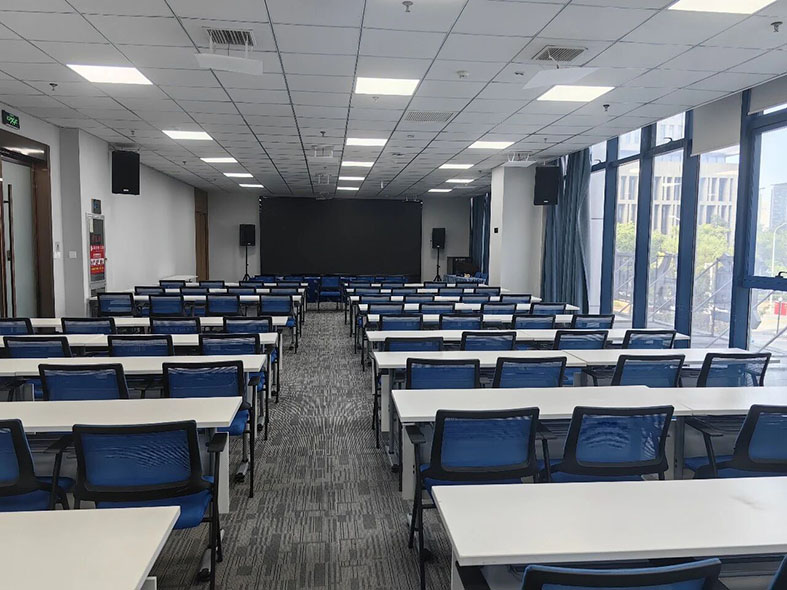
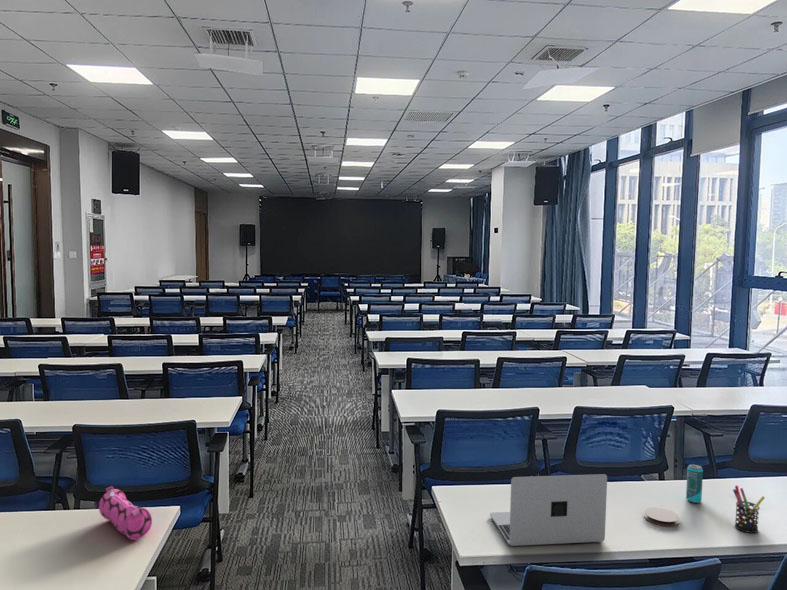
+ laptop [489,473,608,547]
+ coaster [643,507,680,527]
+ pen holder [732,484,766,534]
+ beverage can [685,463,704,504]
+ pencil case [93,485,153,541]
